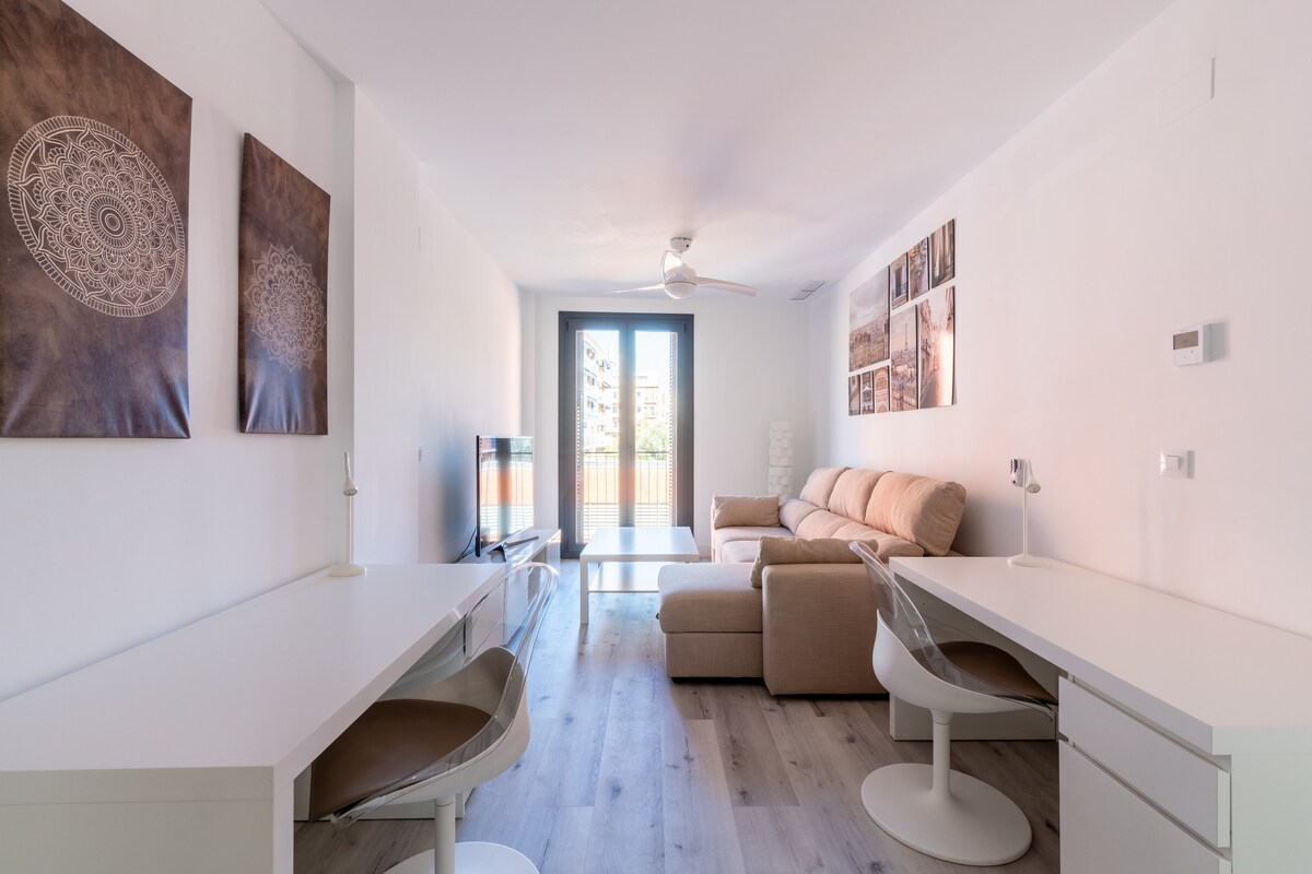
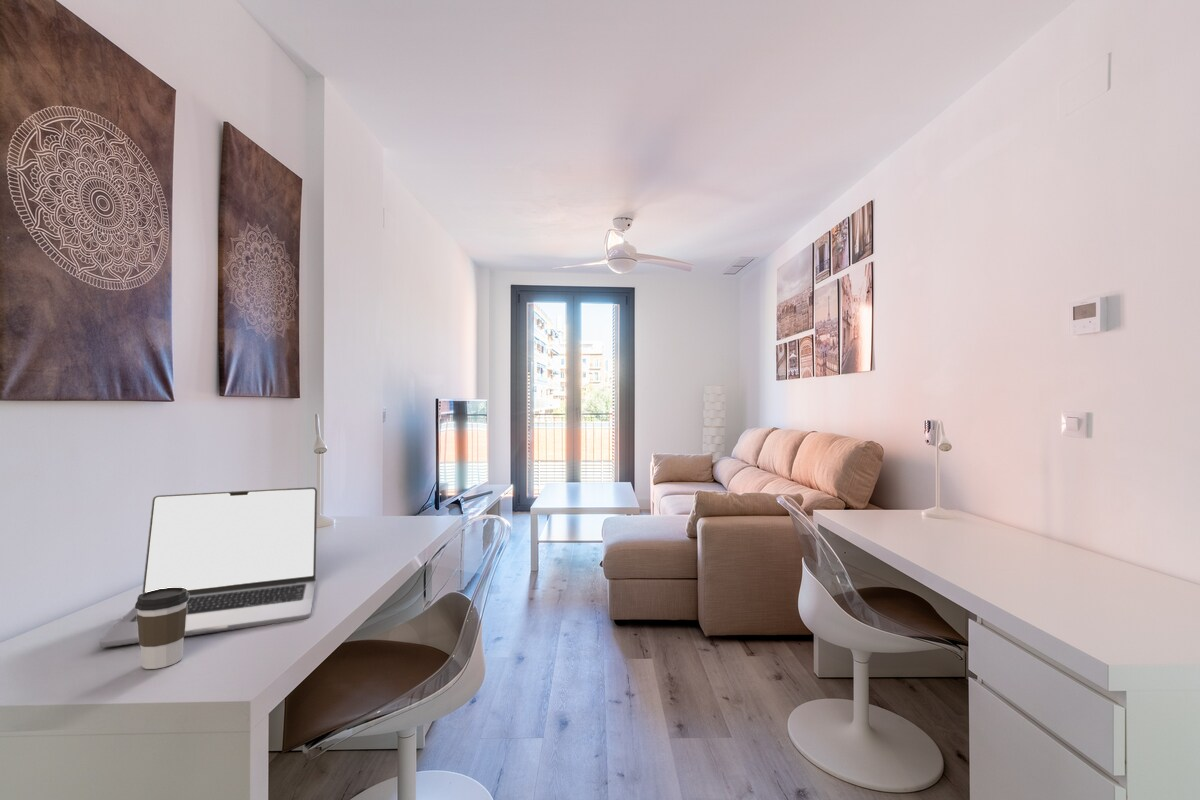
+ laptop [98,486,318,649]
+ coffee cup [134,587,189,670]
